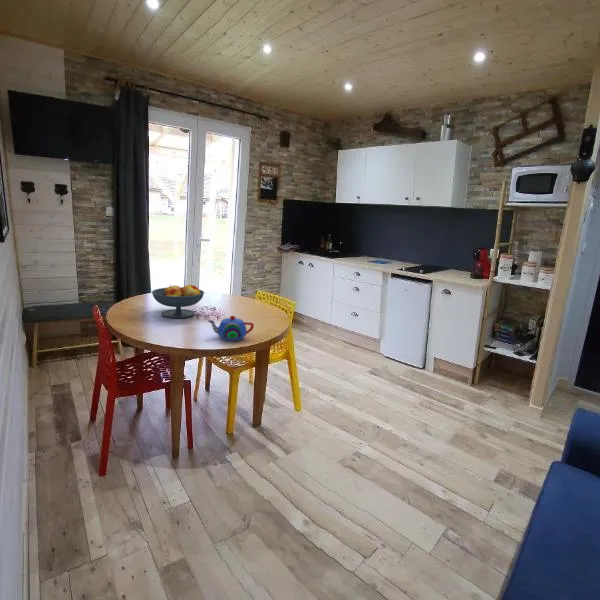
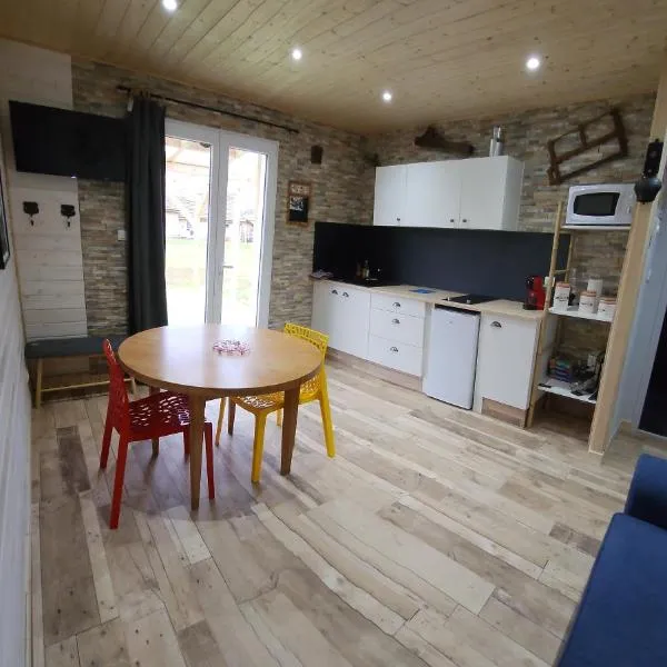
- teapot [207,315,255,342]
- fruit bowl [151,284,205,319]
